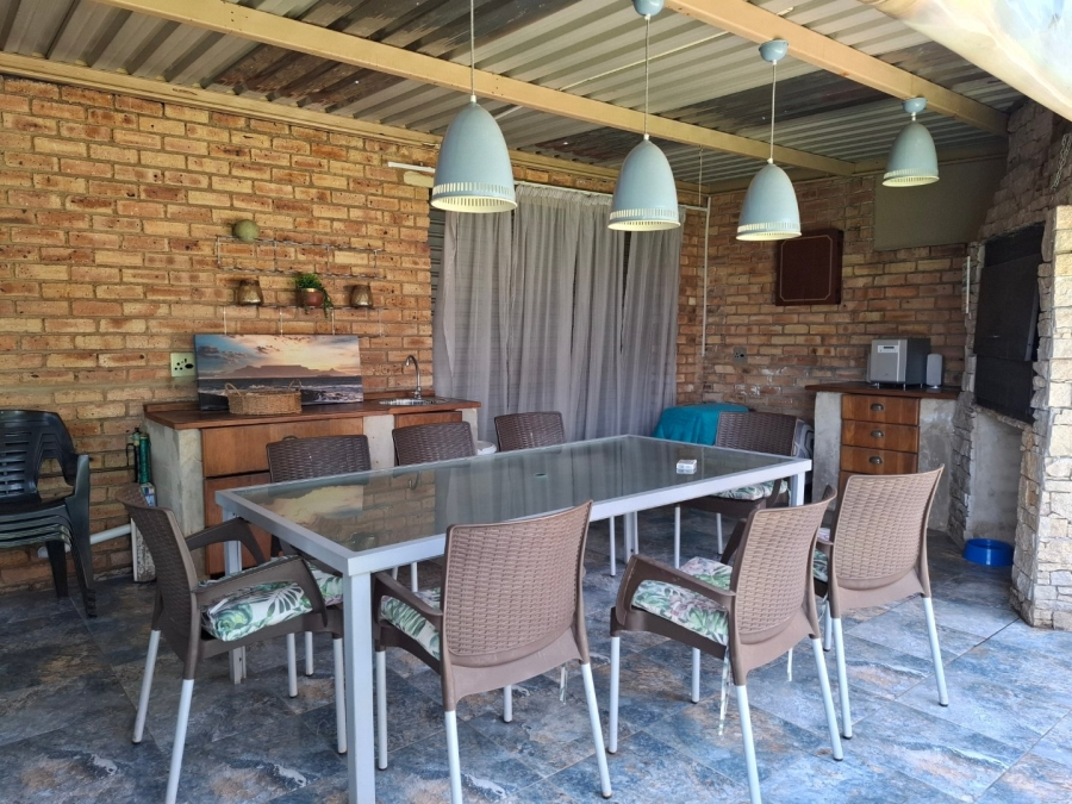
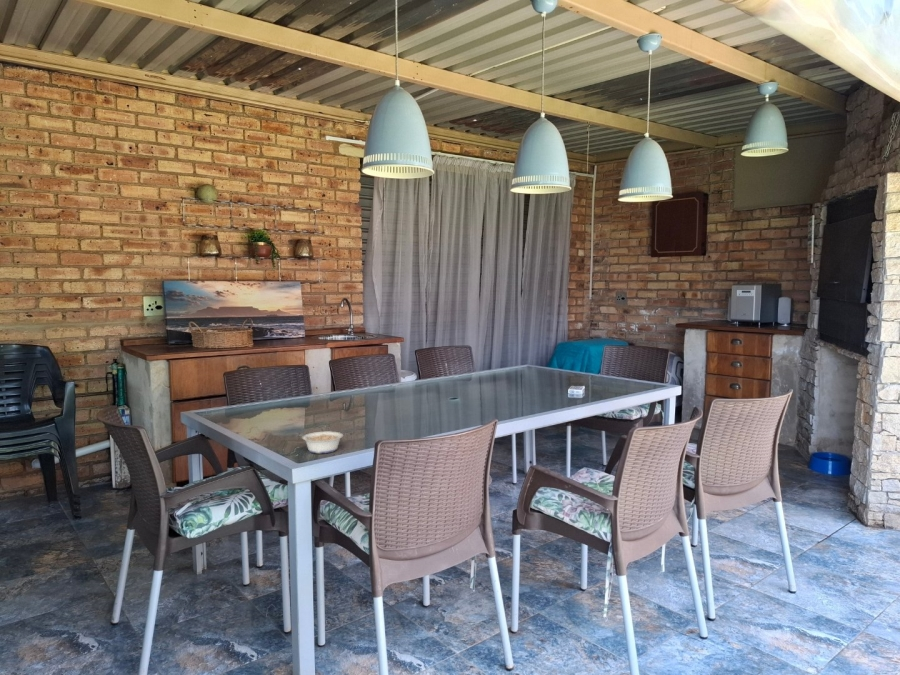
+ legume [294,430,344,454]
